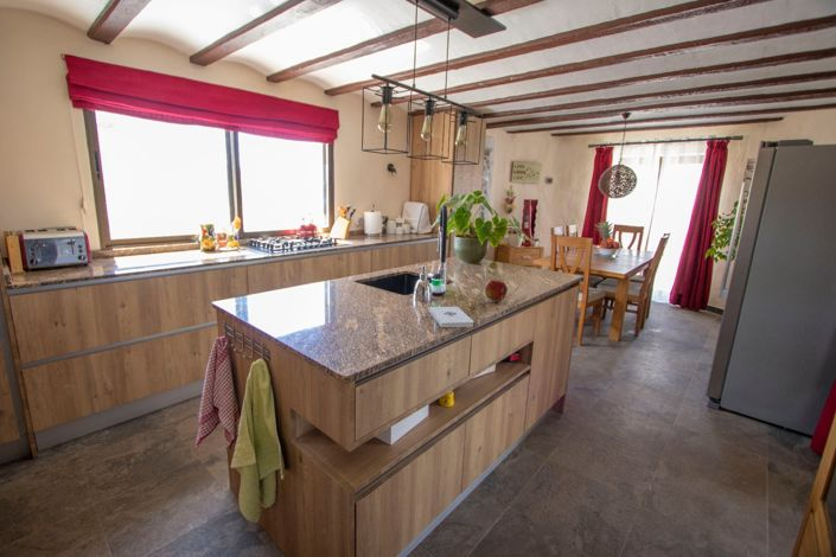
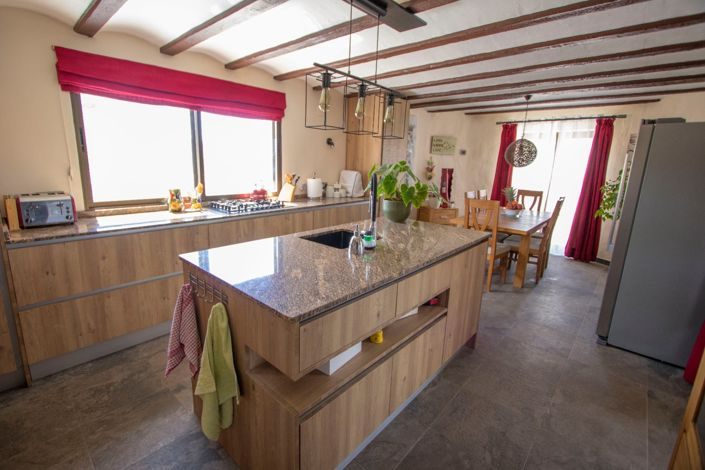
- fruit [484,278,509,303]
- notepad [427,306,474,328]
